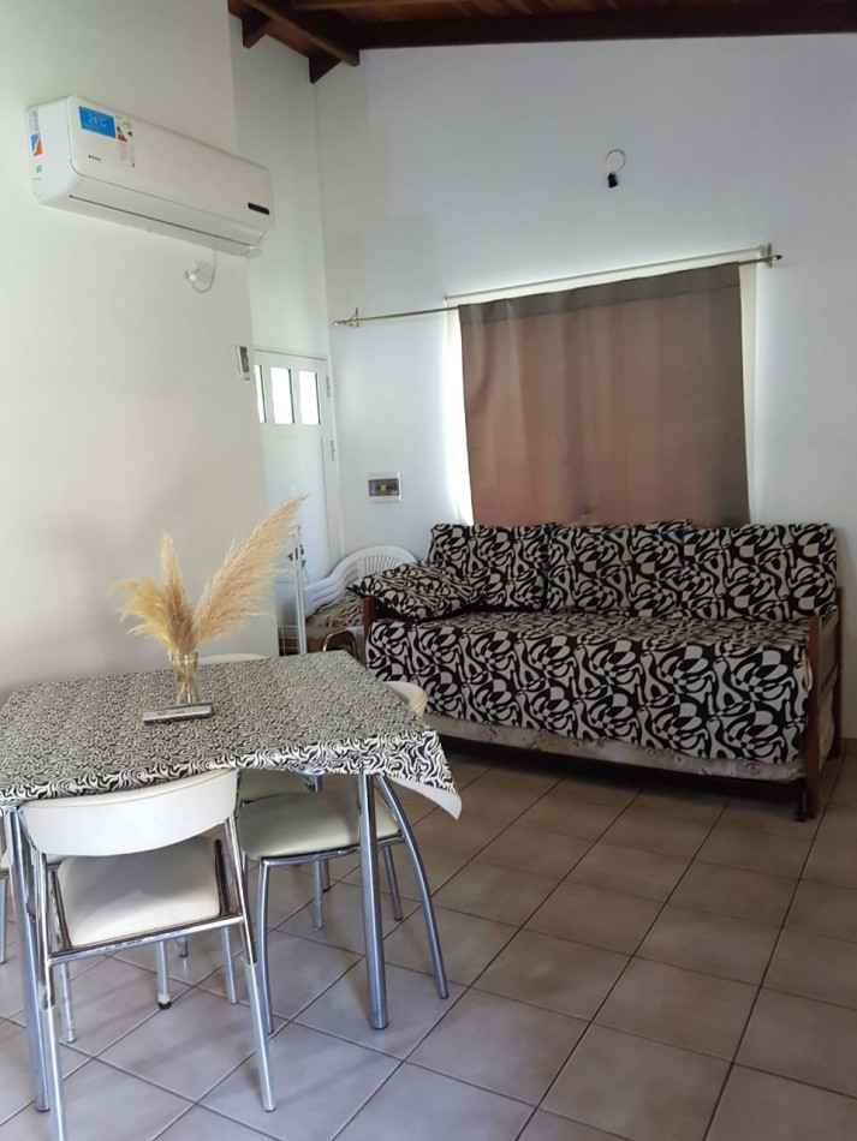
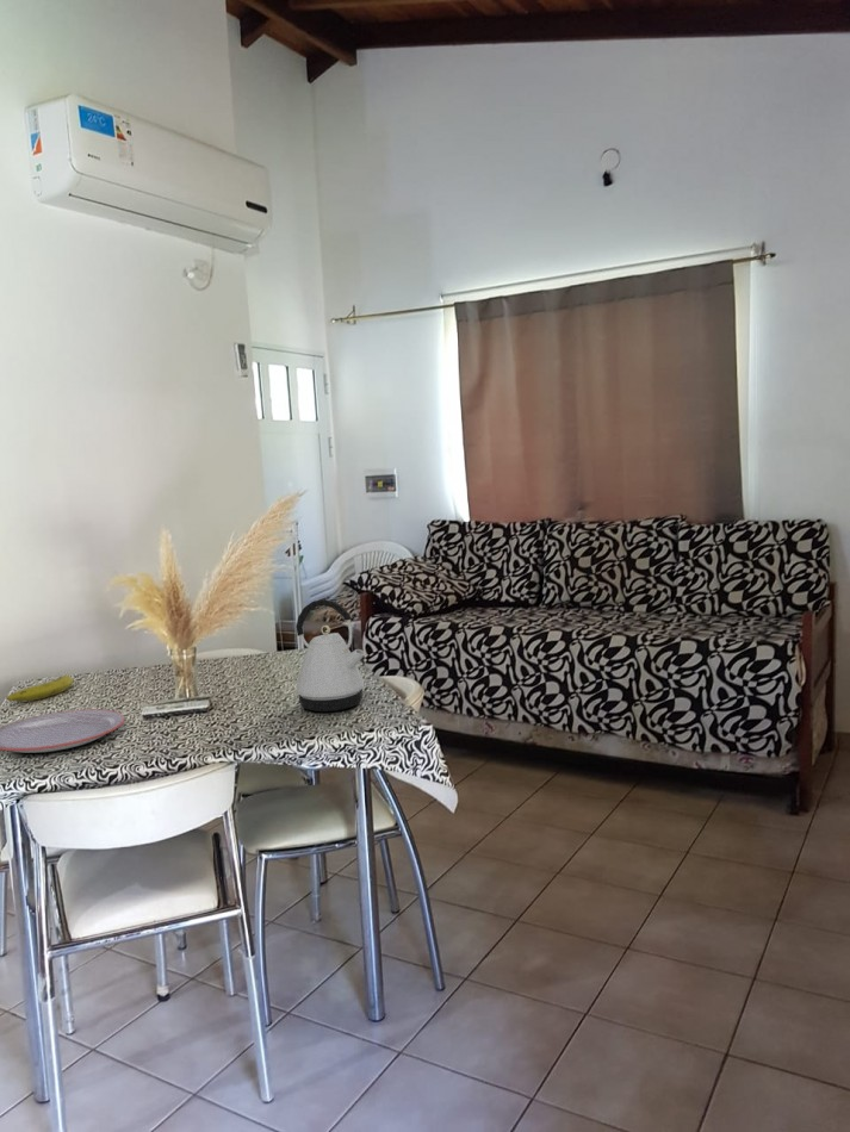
+ plate [0,708,126,754]
+ kettle [294,598,366,713]
+ fruit [5,674,74,703]
